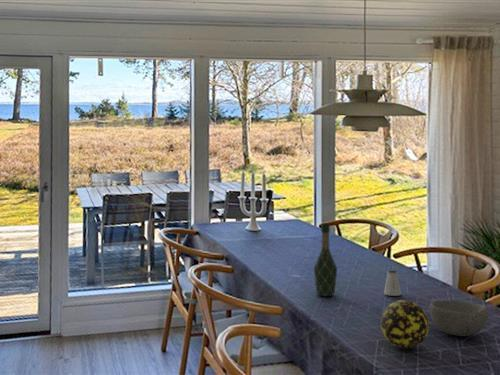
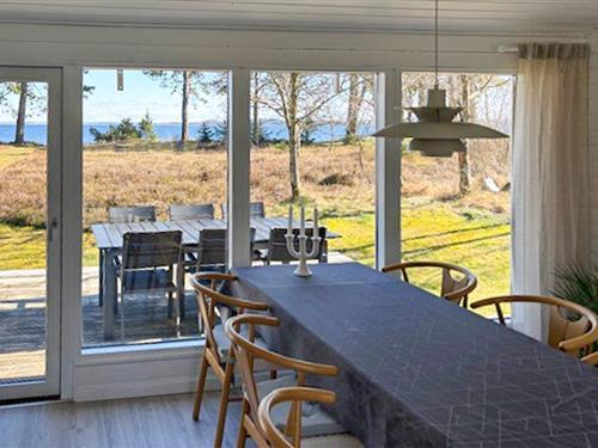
- bowl [428,299,489,337]
- decorative ball [380,299,430,349]
- saltshaker [383,269,402,297]
- wine bottle [313,222,338,297]
